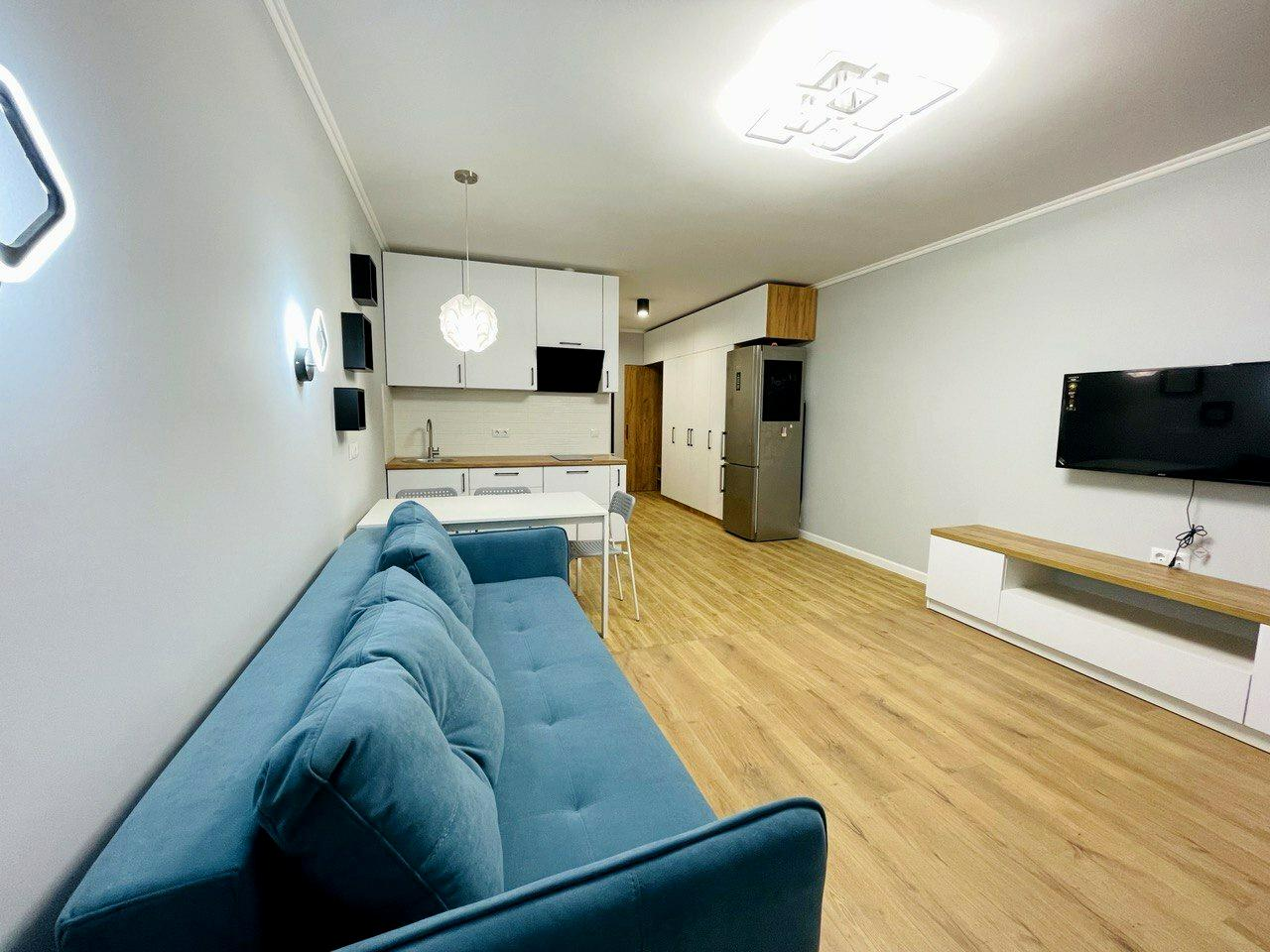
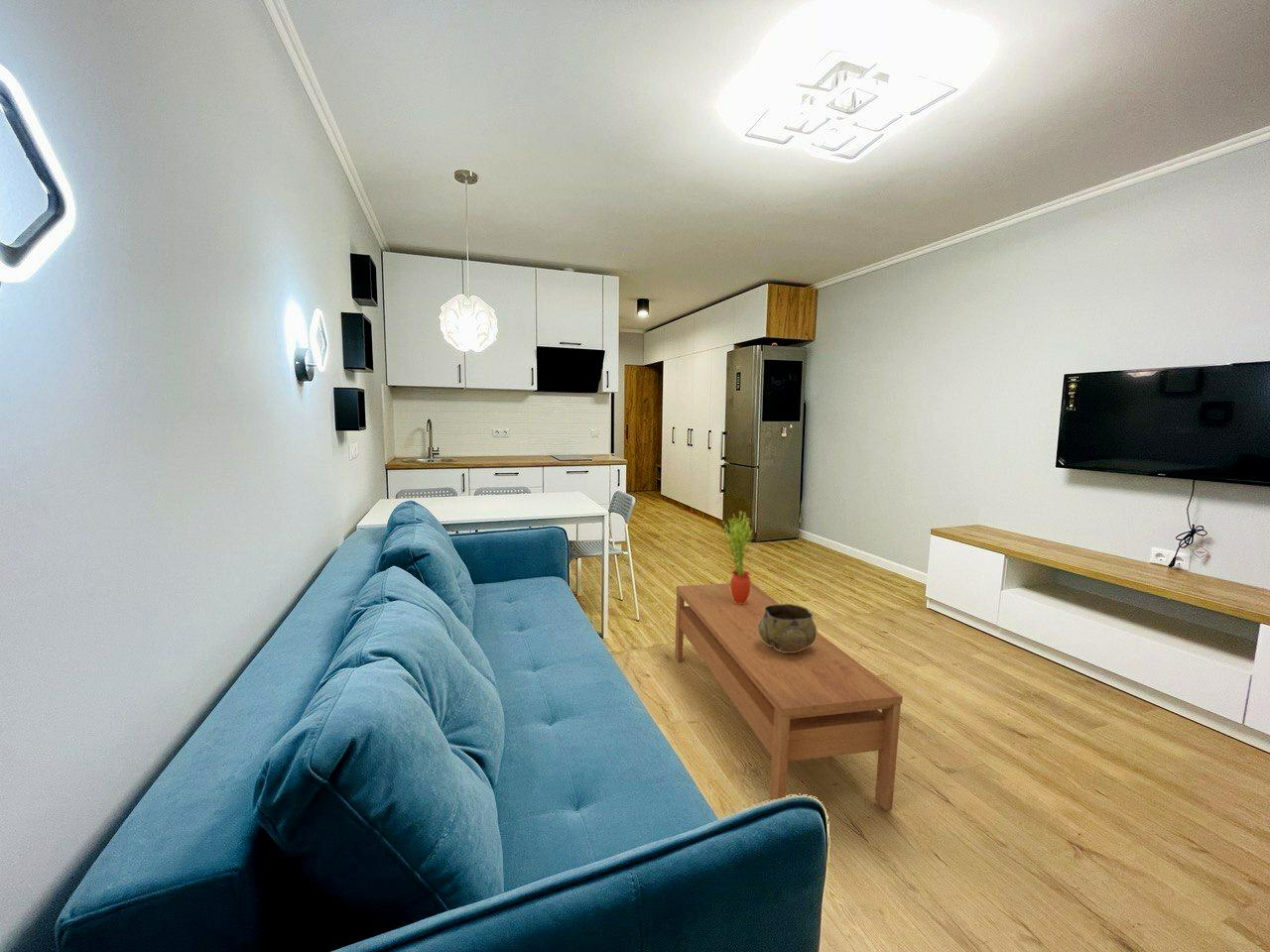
+ decorative bowl [758,603,818,653]
+ potted plant [721,510,753,604]
+ coffee table [674,582,904,811]
